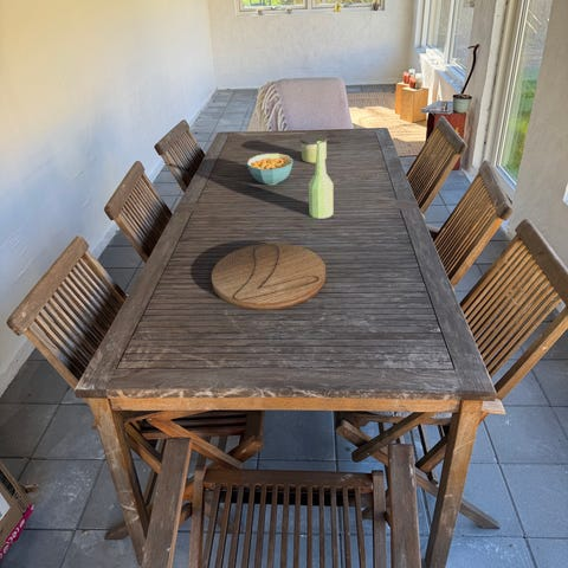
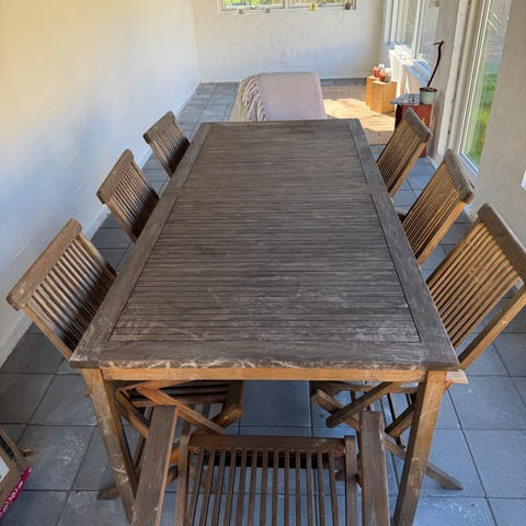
- cutting board [211,243,327,311]
- cereal bowl [246,153,293,186]
- bottle [308,141,335,219]
- candle [299,133,329,164]
